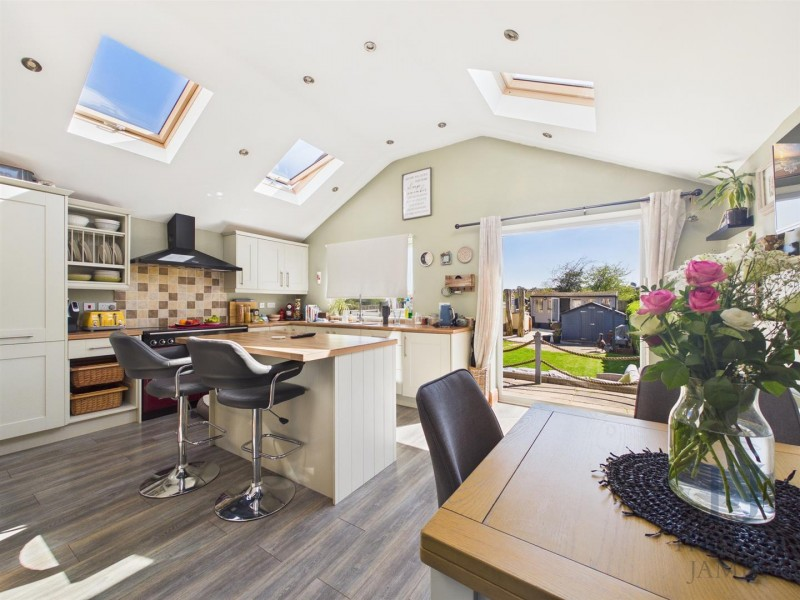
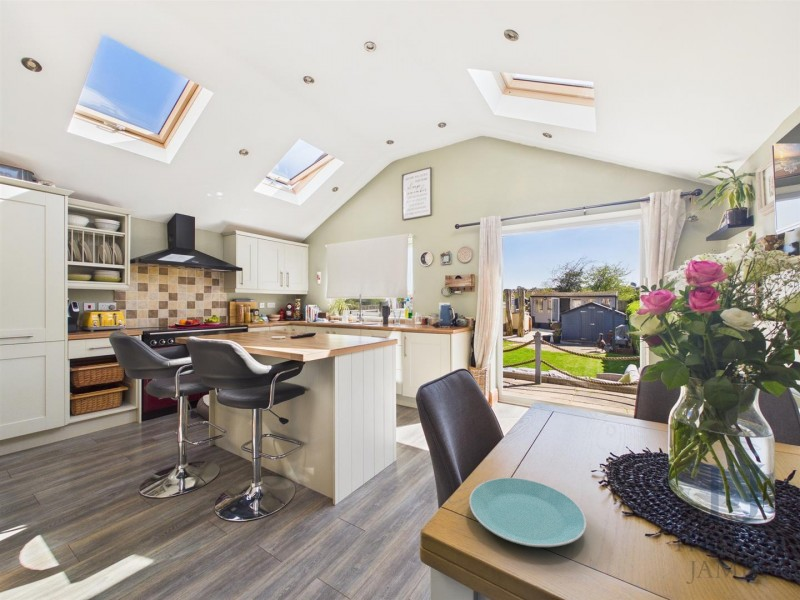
+ plate [468,477,588,548]
